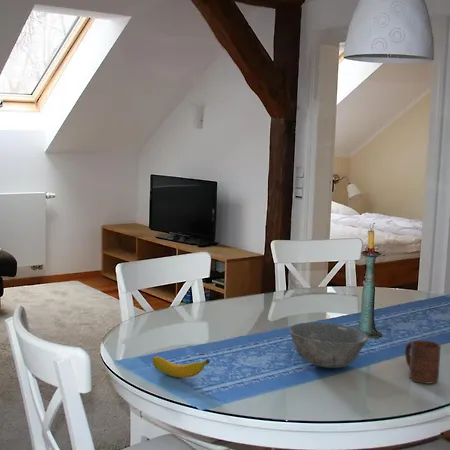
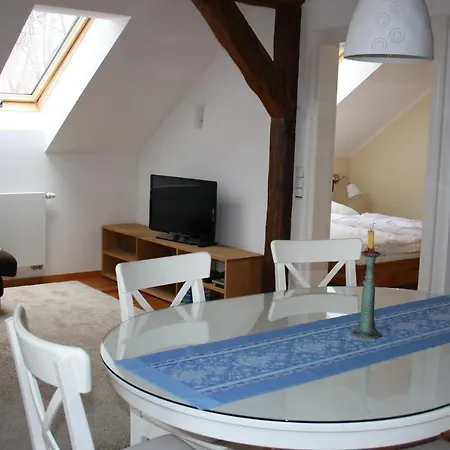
- banana [151,356,210,378]
- cup [404,340,442,384]
- bowl [288,321,369,369]
